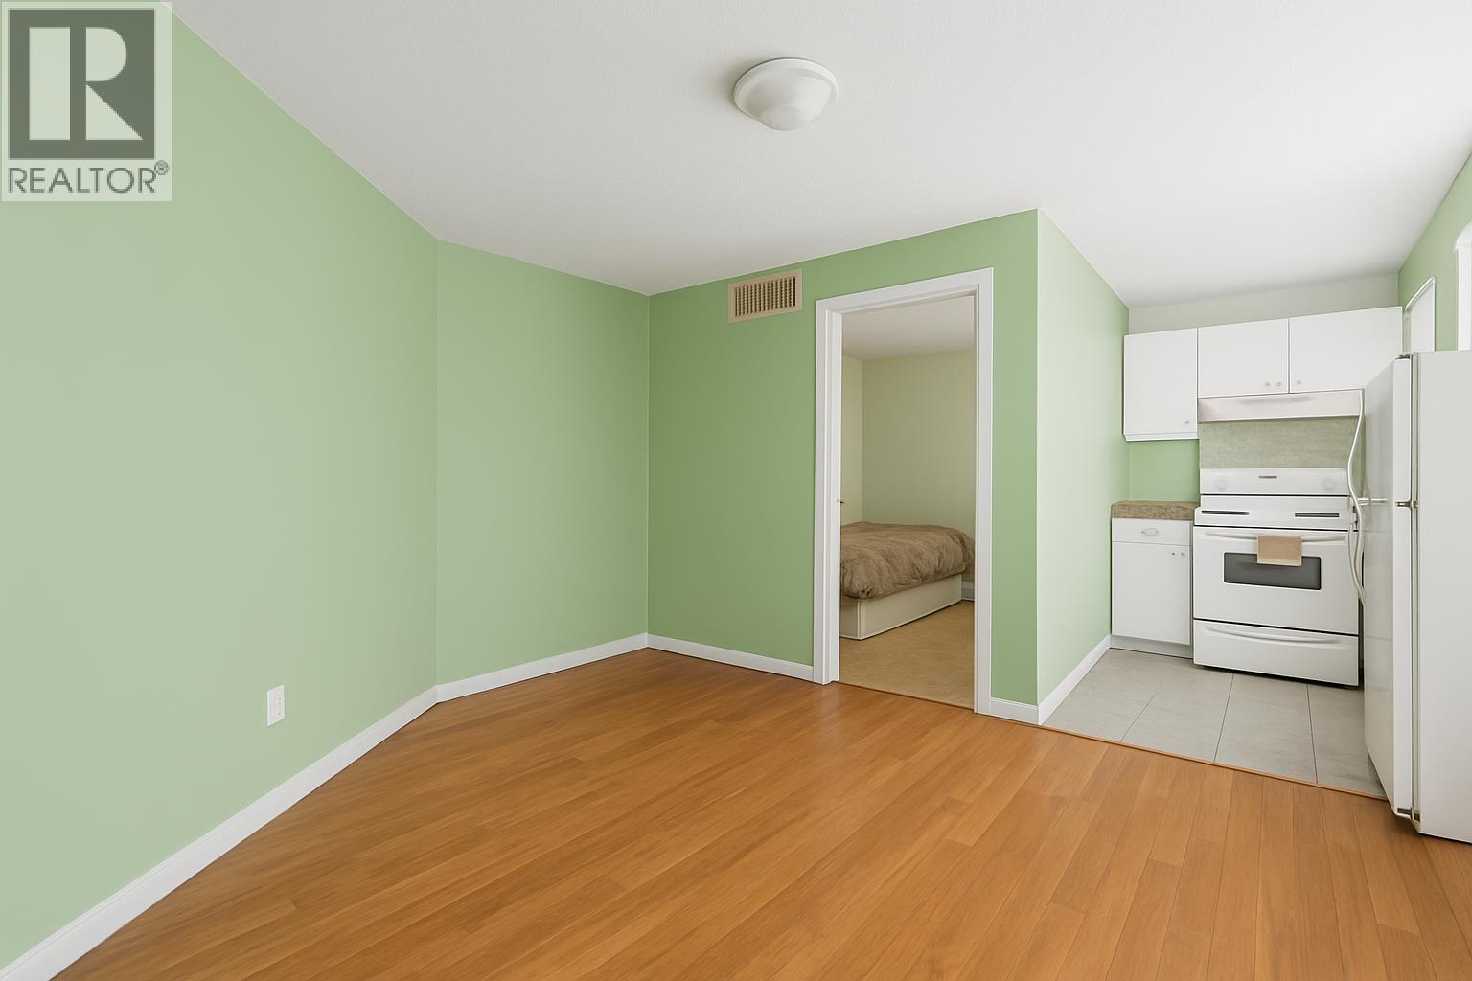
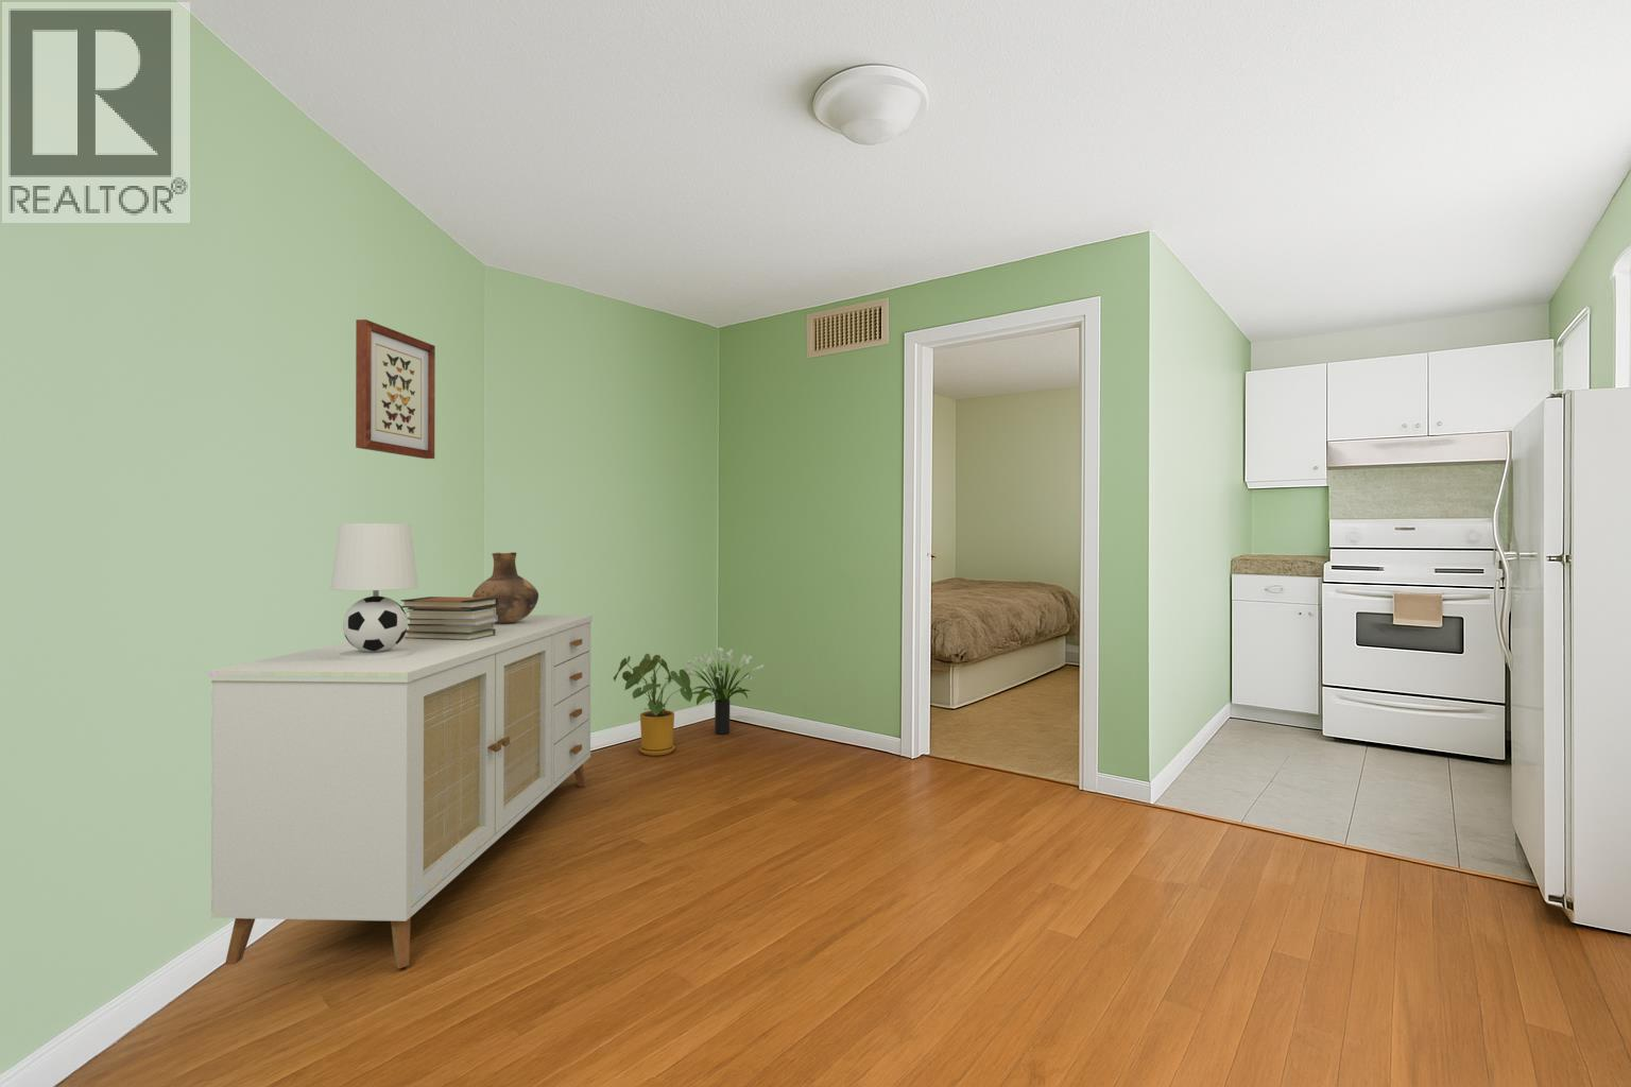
+ house plant [613,653,693,757]
+ sideboard [208,614,593,969]
+ vase [471,552,539,624]
+ potted plant [683,647,765,735]
+ table lamp [329,522,420,661]
+ wall art [354,318,437,460]
+ book stack [399,596,498,641]
